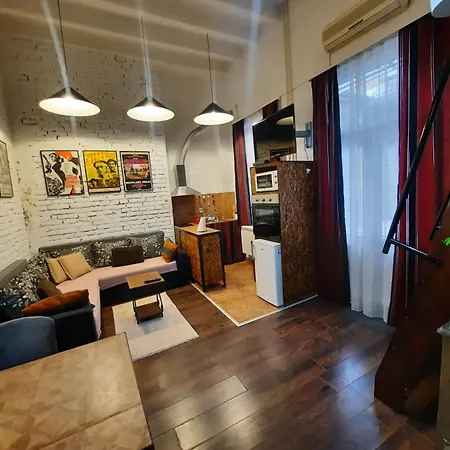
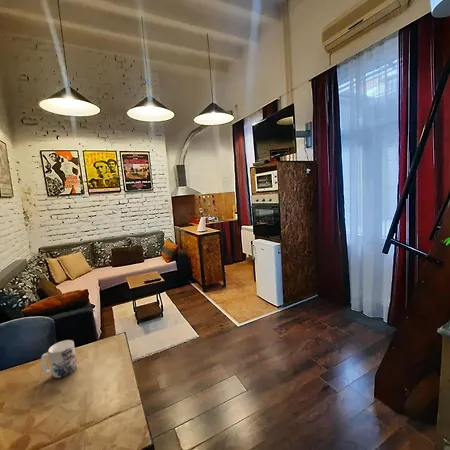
+ mug [40,339,78,379]
